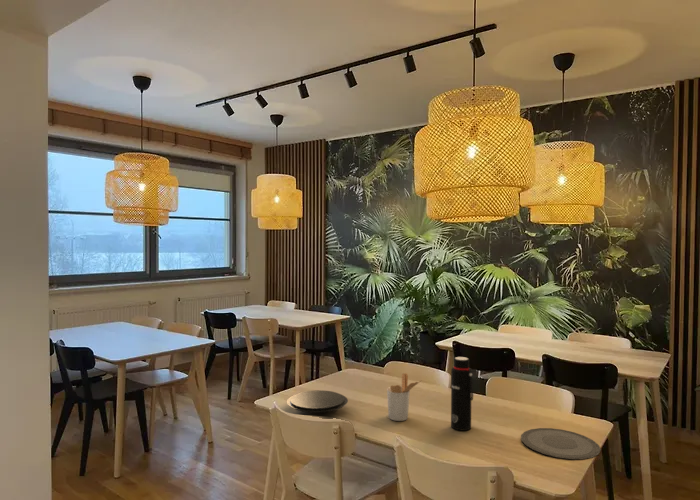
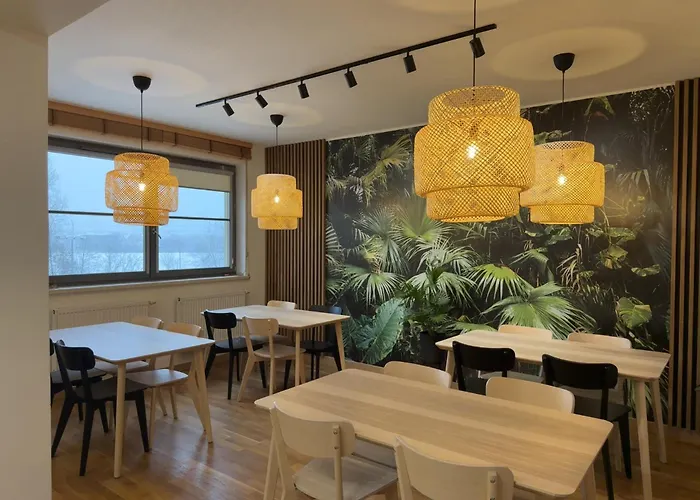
- utensil holder [386,372,422,422]
- plate [286,389,349,414]
- plate [520,427,602,461]
- water bottle [450,356,474,432]
